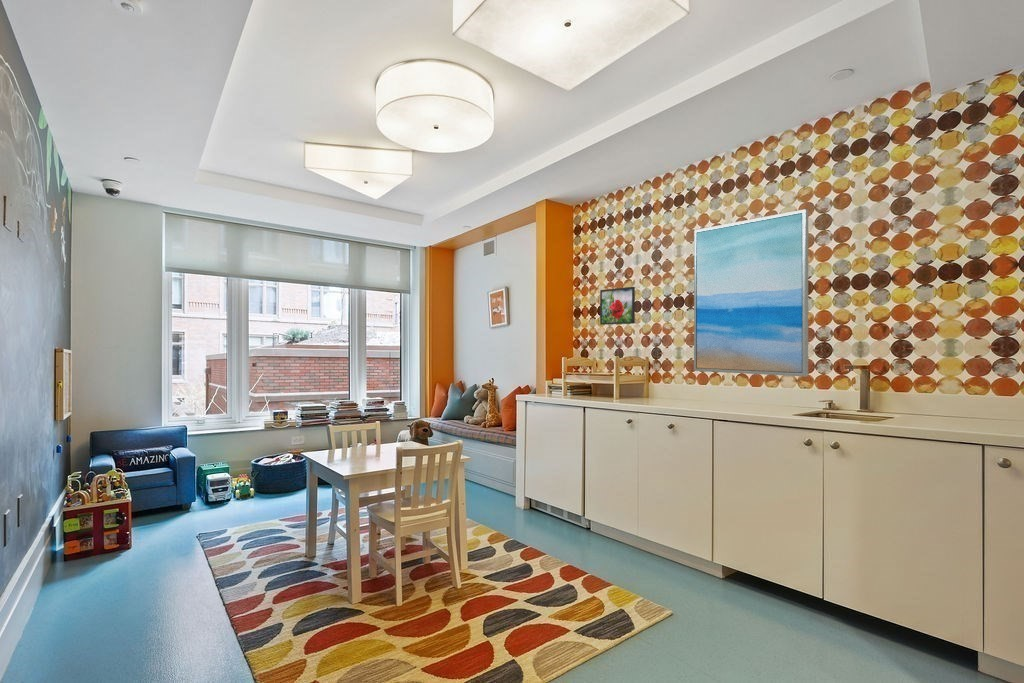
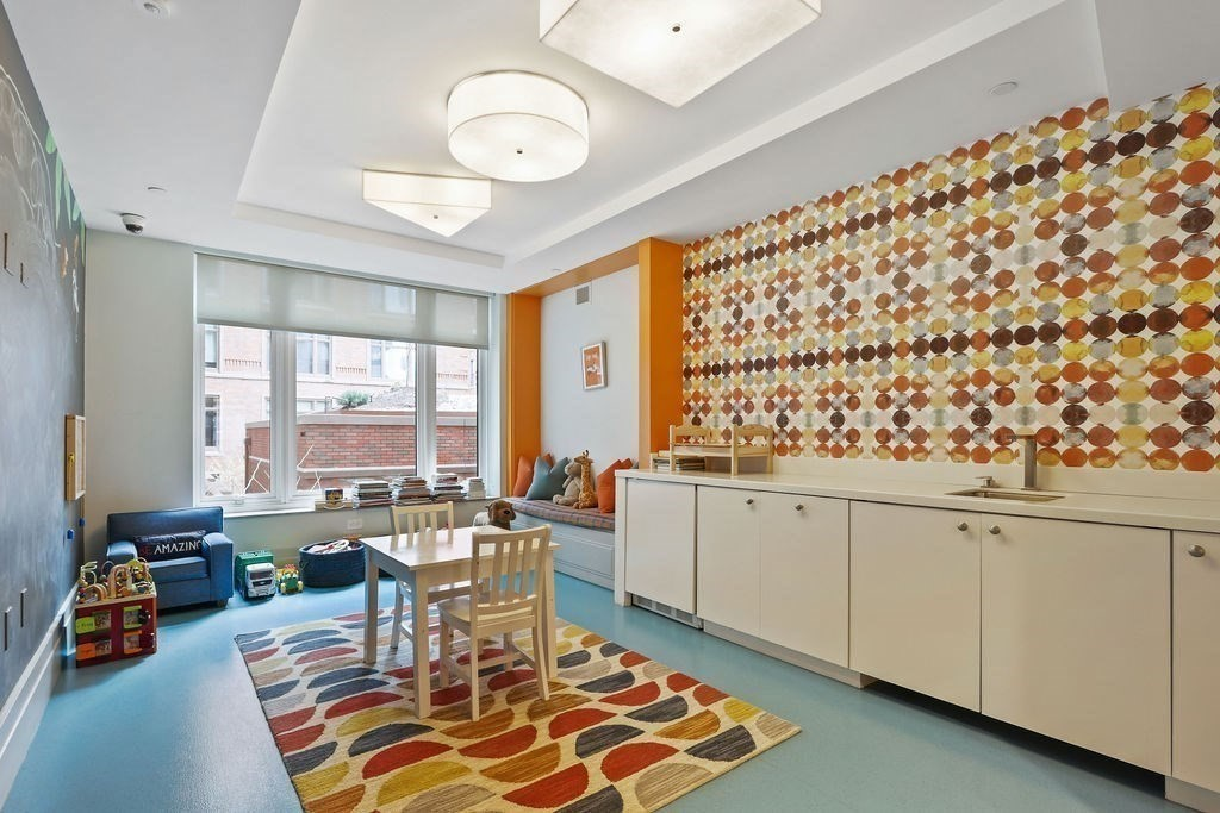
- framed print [599,286,636,326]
- wall art [693,208,809,378]
